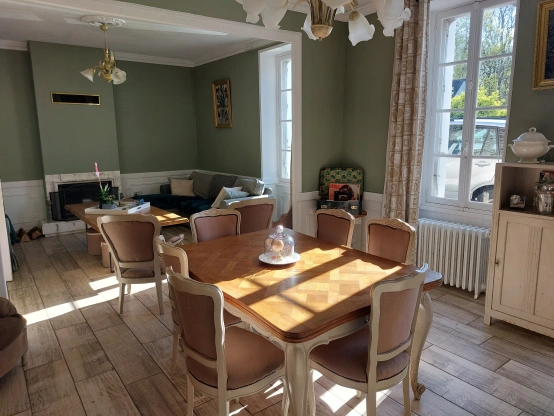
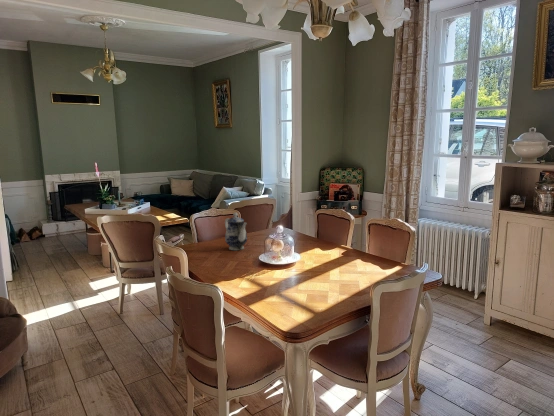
+ teapot [224,212,248,251]
